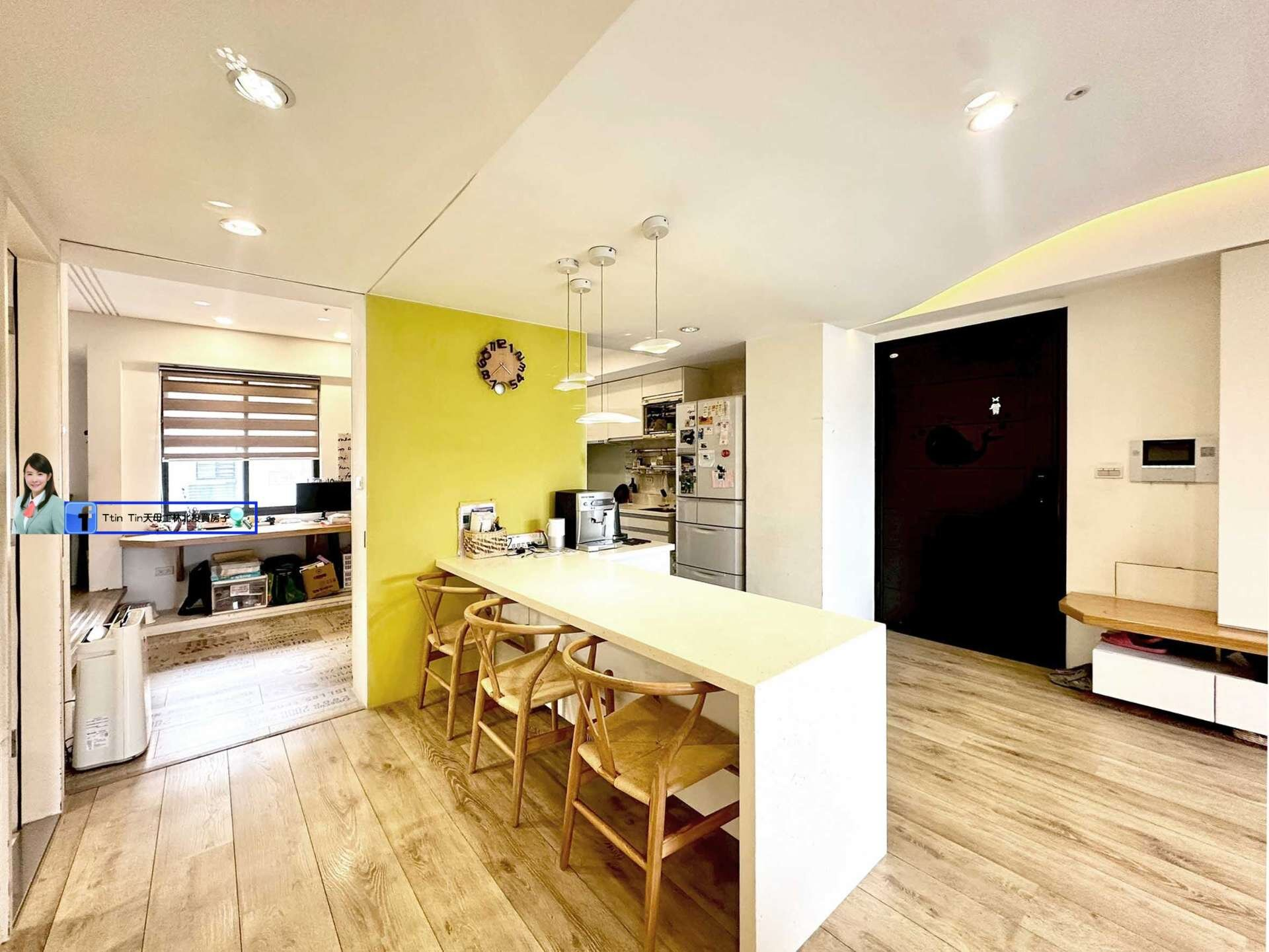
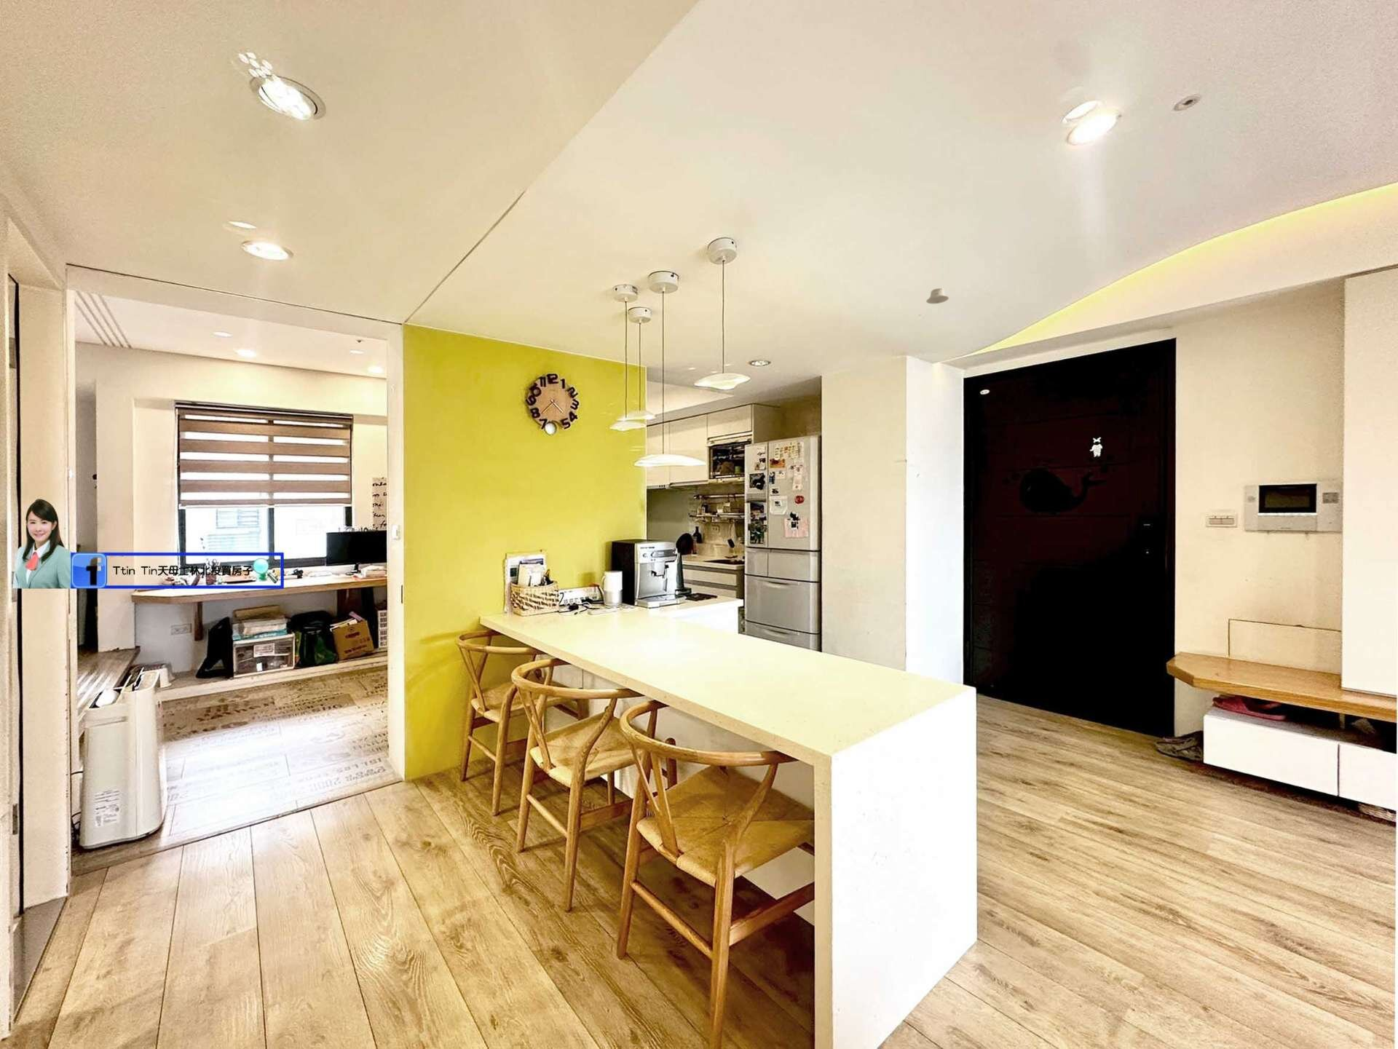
+ recessed light [925,288,950,304]
